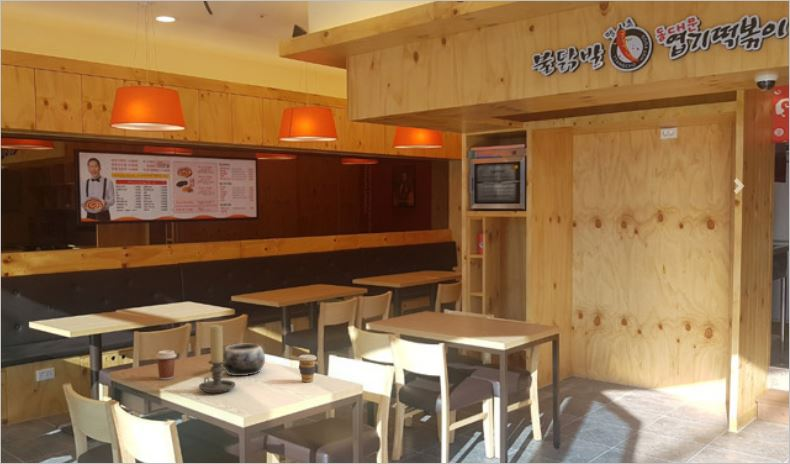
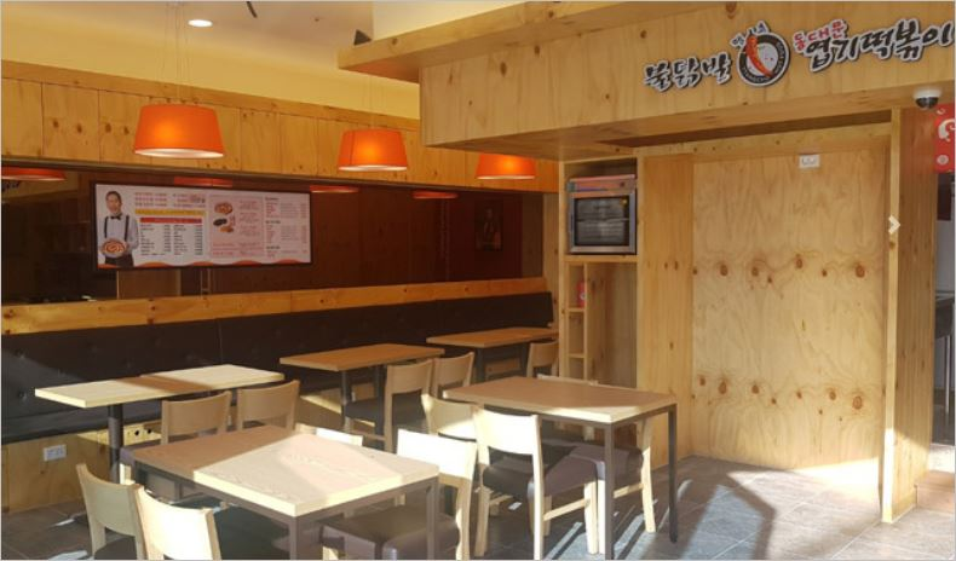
- candle holder [198,323,236,394]
- decorative bowl [221,343,266,377]
- coffee cup [297,354,318,383]
- coffee cup [155,349,178,381]
